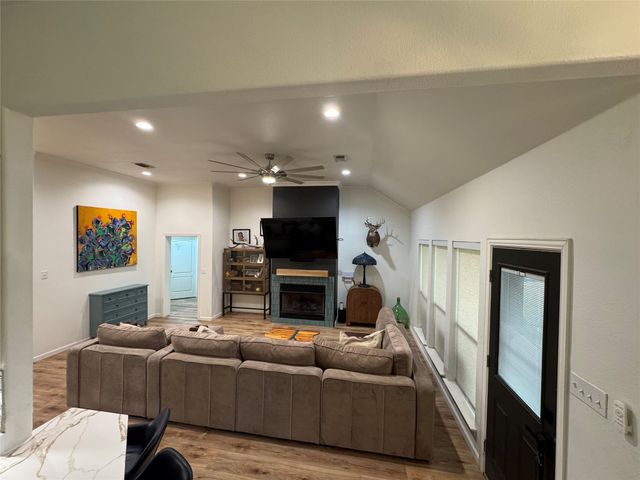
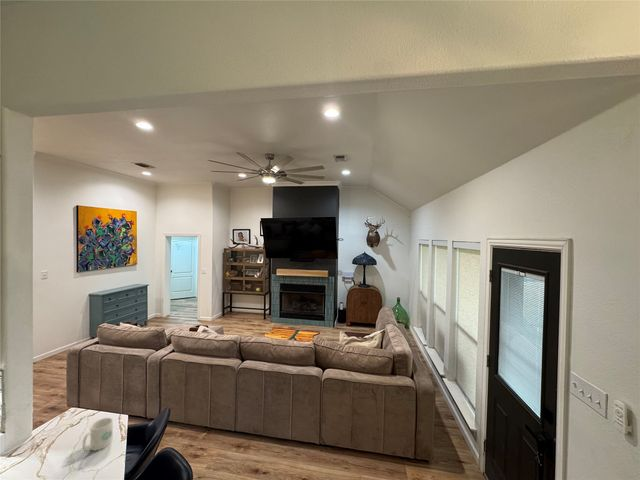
+ mug [82,417,114,452]
